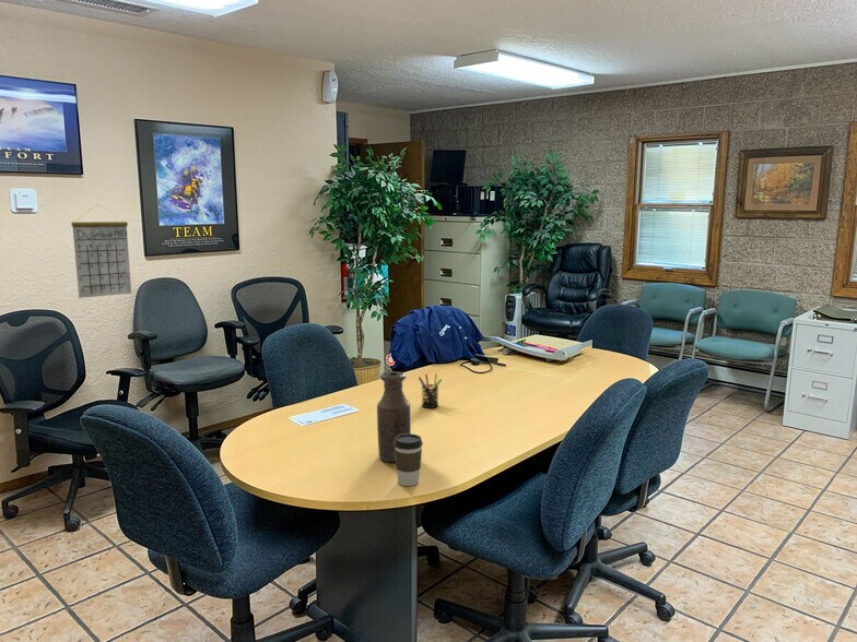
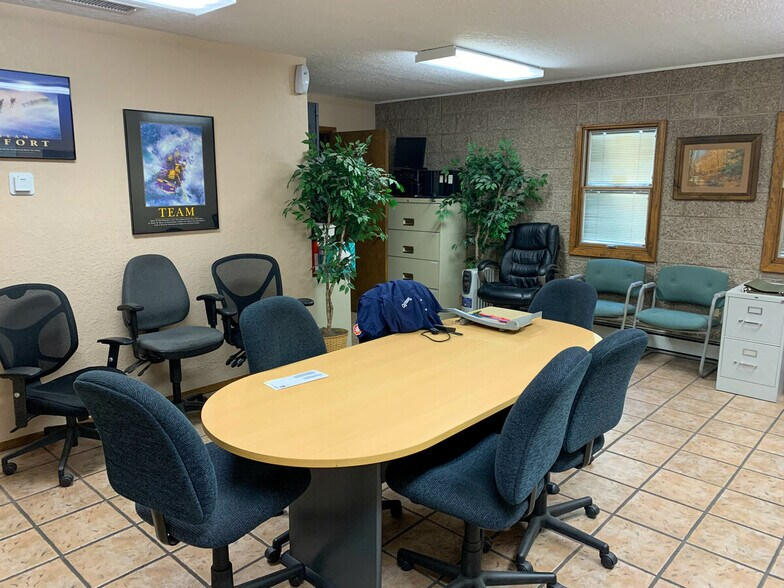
- bottle [376,370,412,463]
- coffee cup [394,433,424,487]
- calendar [71,204,132,299]
- pen holder [418,372,443,409]
